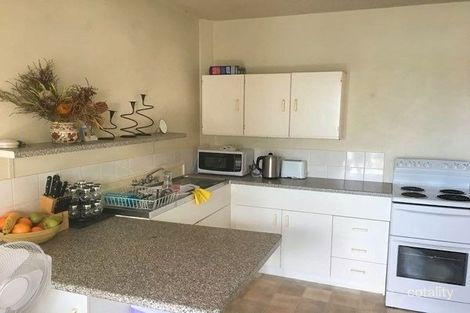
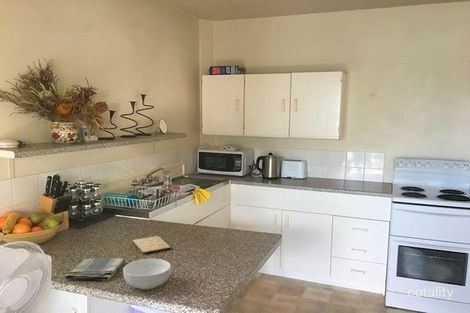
+ dish towel [64,257,126,281]
+ cereal bowl [122,258,172,291]
+ cutting board [132,235,172,255]
